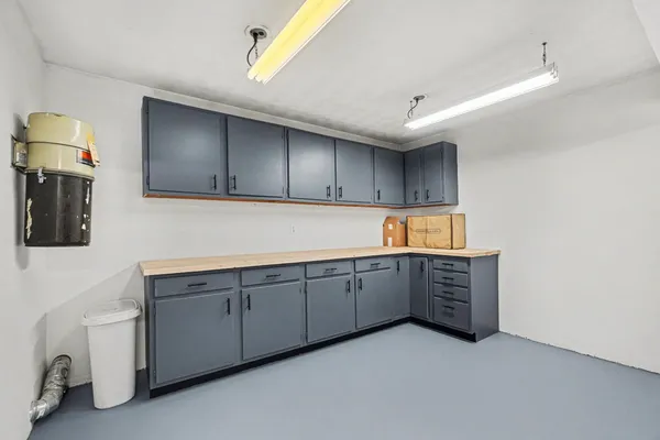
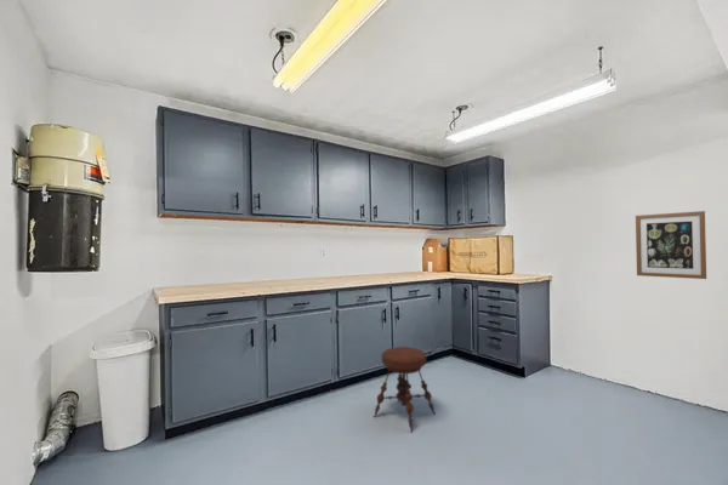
+ stool [372,346,437,434]
+ wall art [635,210,707,280]
